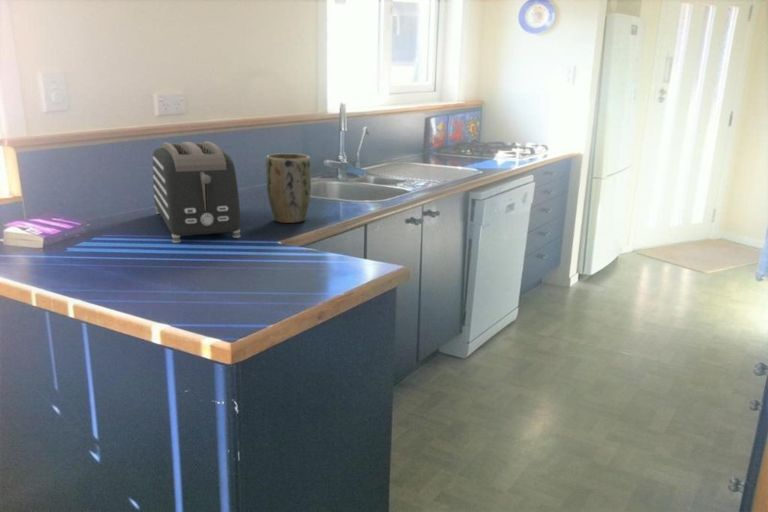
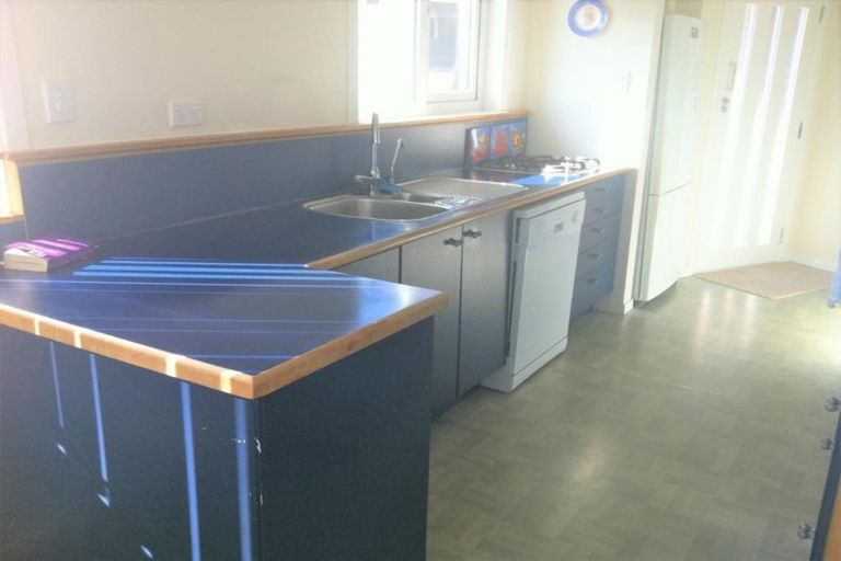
- plant pot [265,152,312,224]
- toaster [152,140,241,244]
